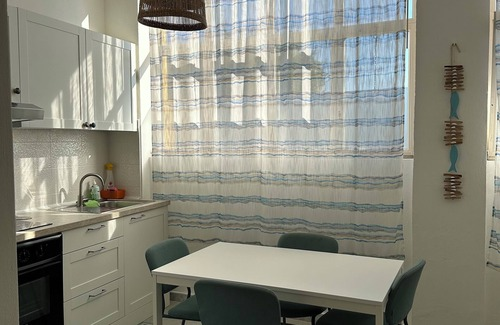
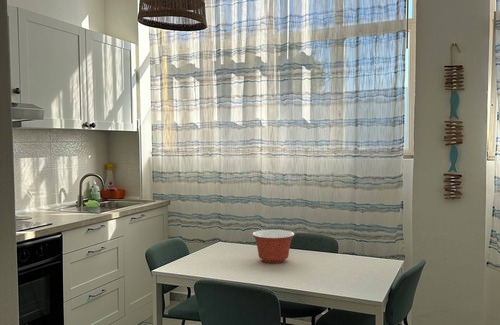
+ mixing bowl [251,229,296,264]
